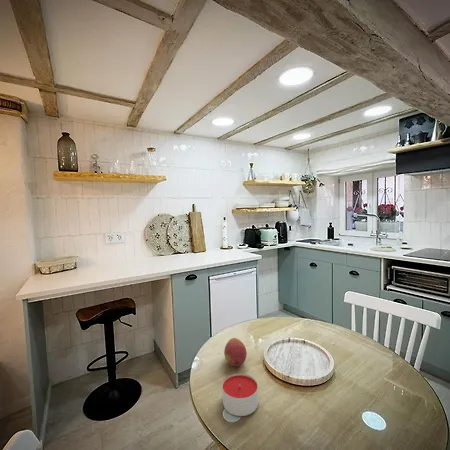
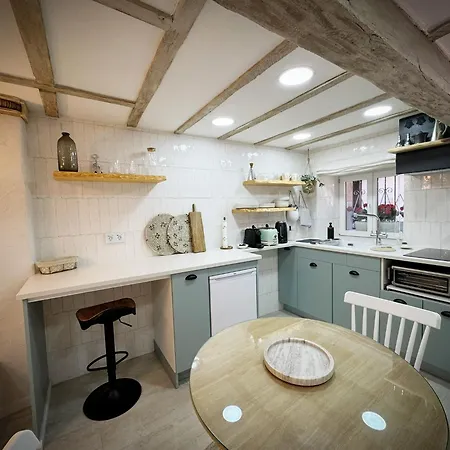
- candle [221,373,259,417]
- fruit [223,337,248,367]
